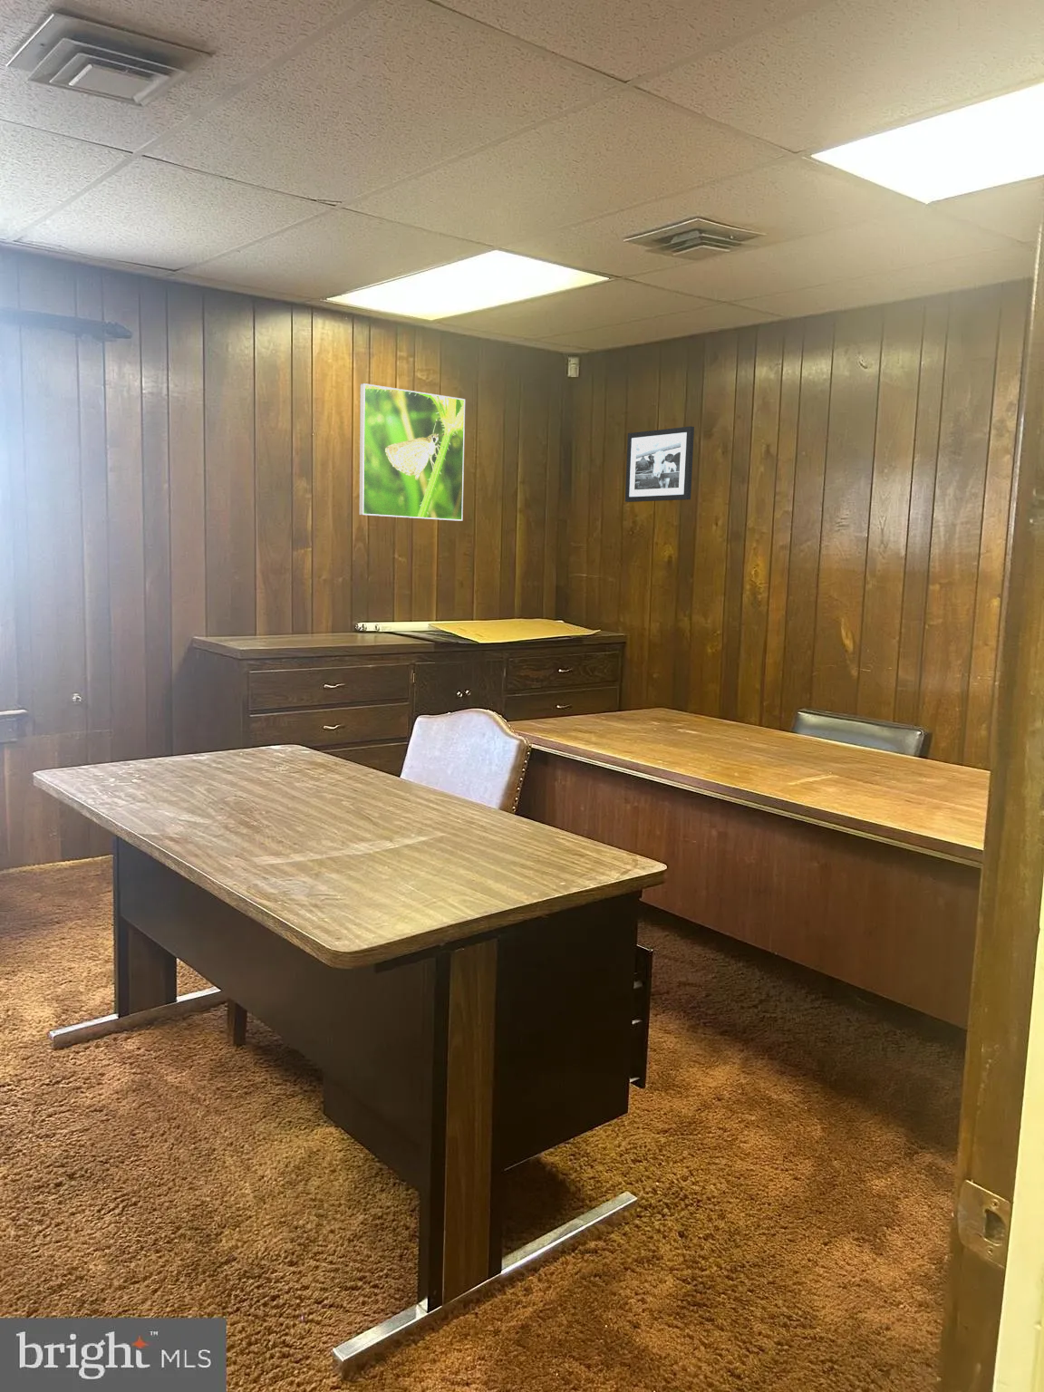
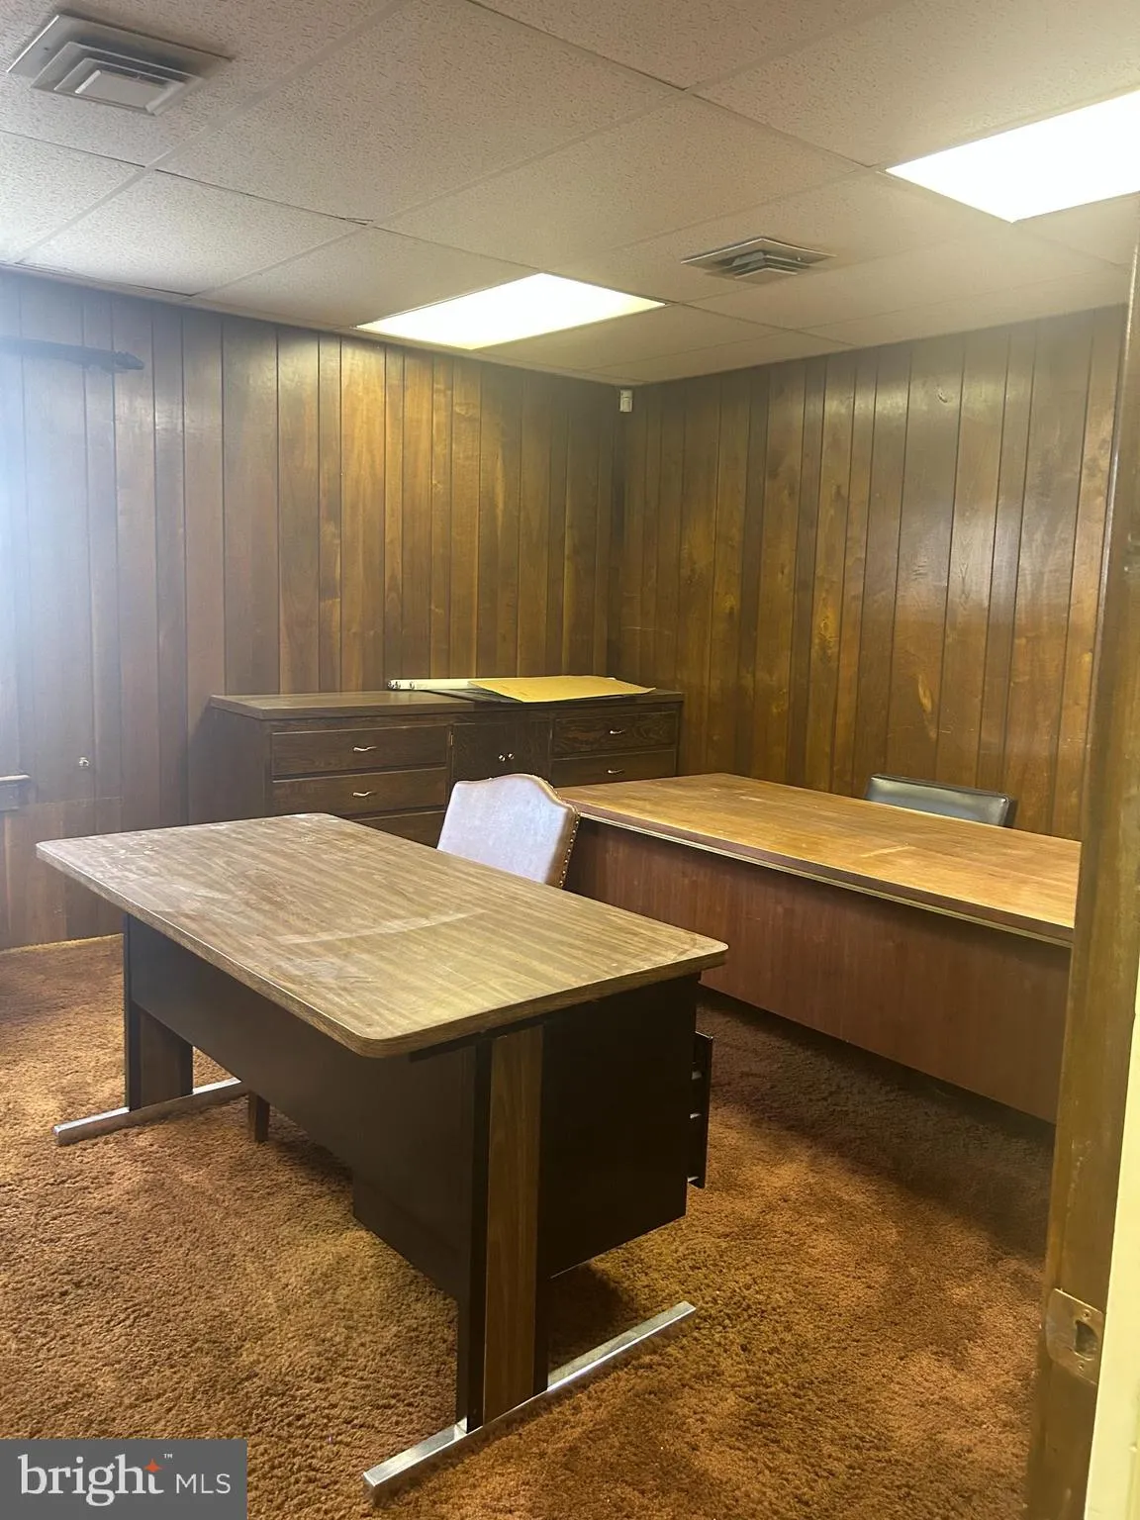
- picture frame [624,425,695,503]
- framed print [358,383,466,522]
